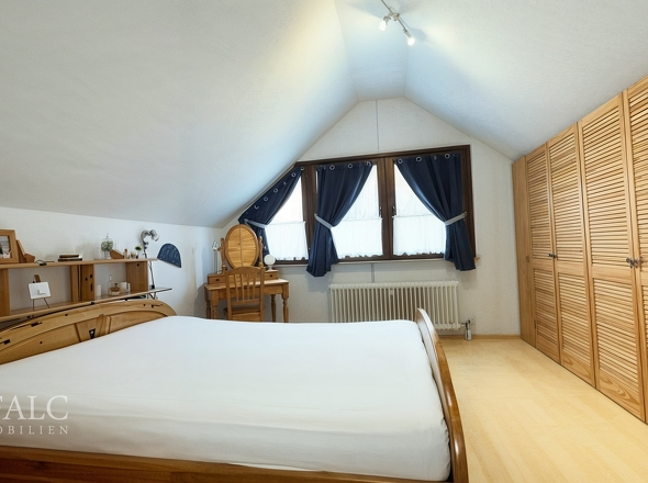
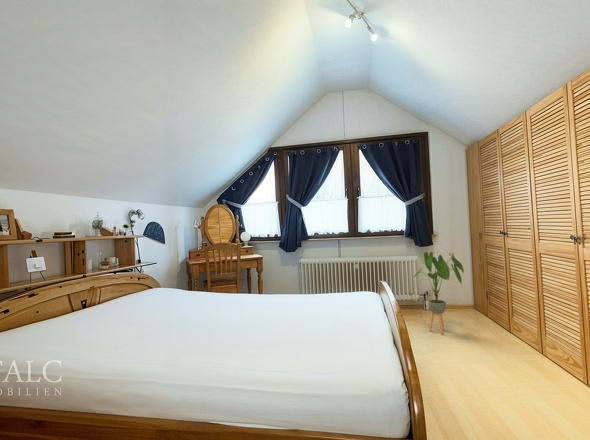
+ house plant [412,251,465,335]
